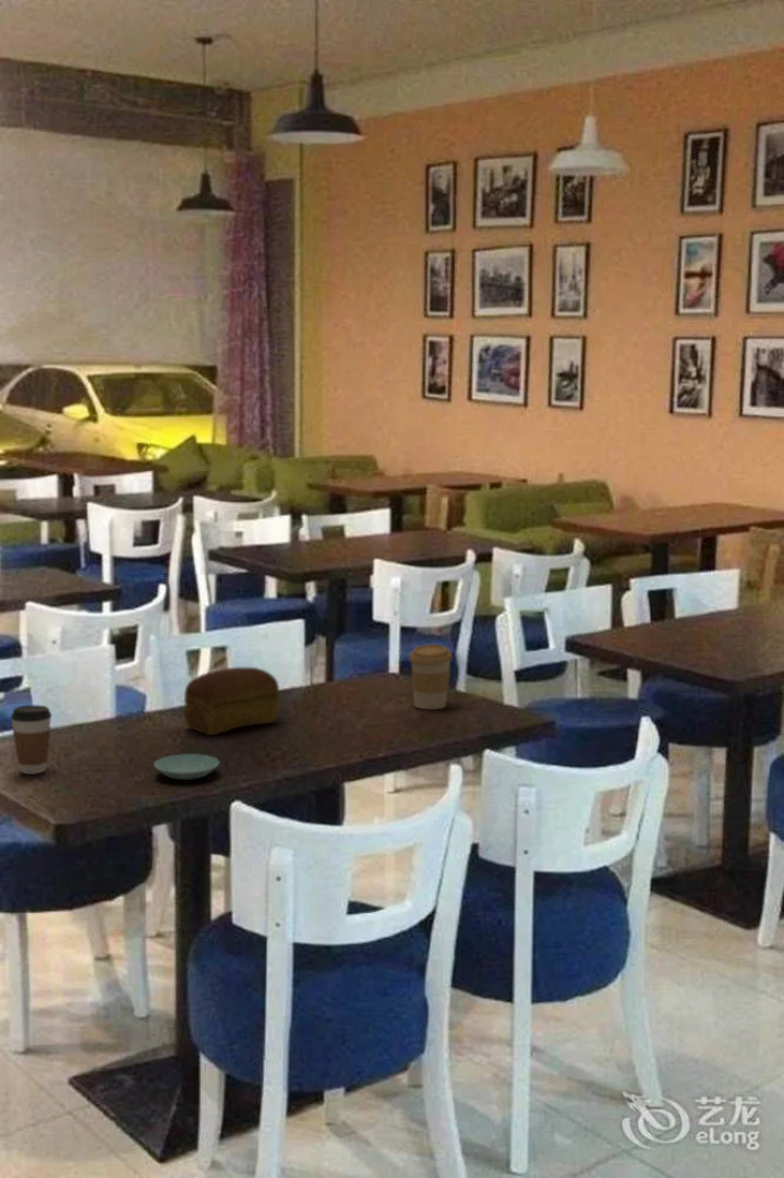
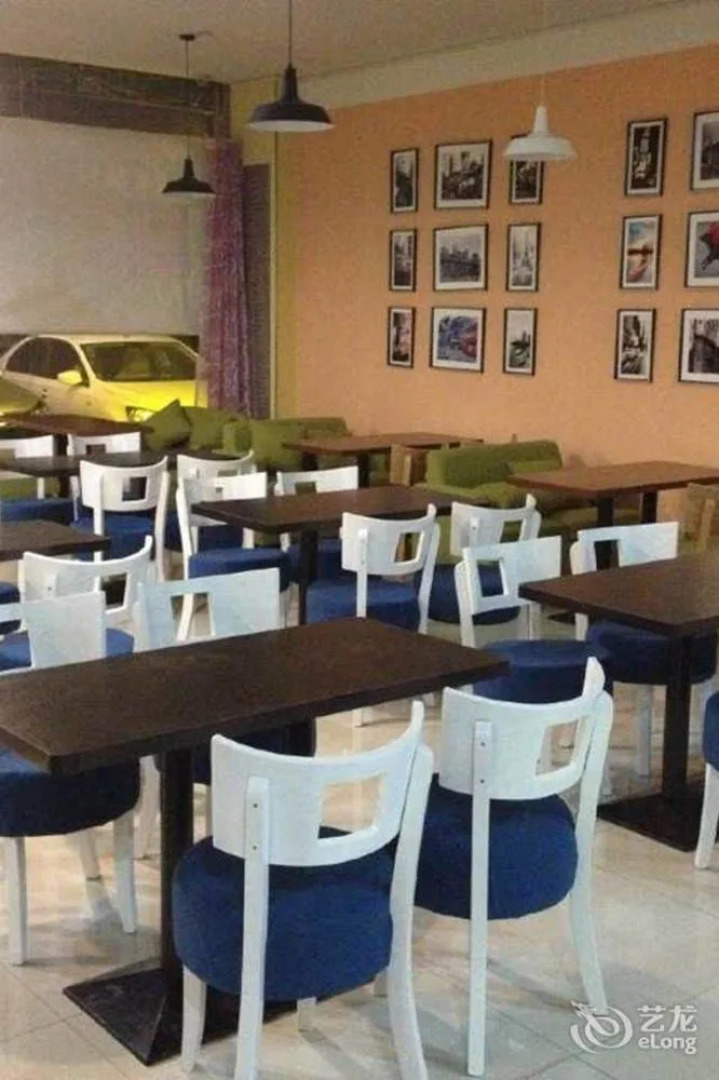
- coffee cup [408,642,454,710]
- bread [182,666,280,736]
- saucer [153,753,220,781]
- coffee cup [10,704,52,776]
